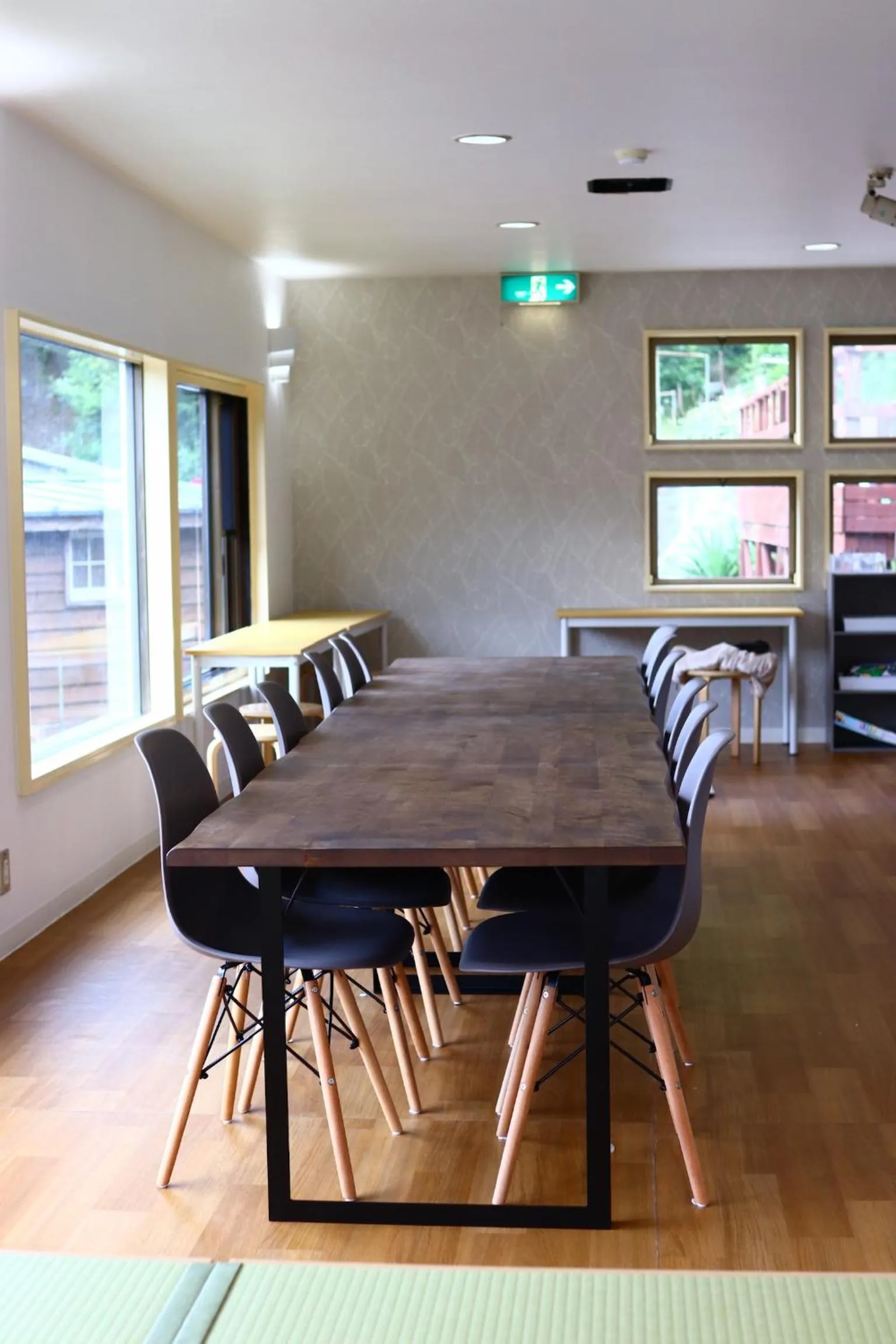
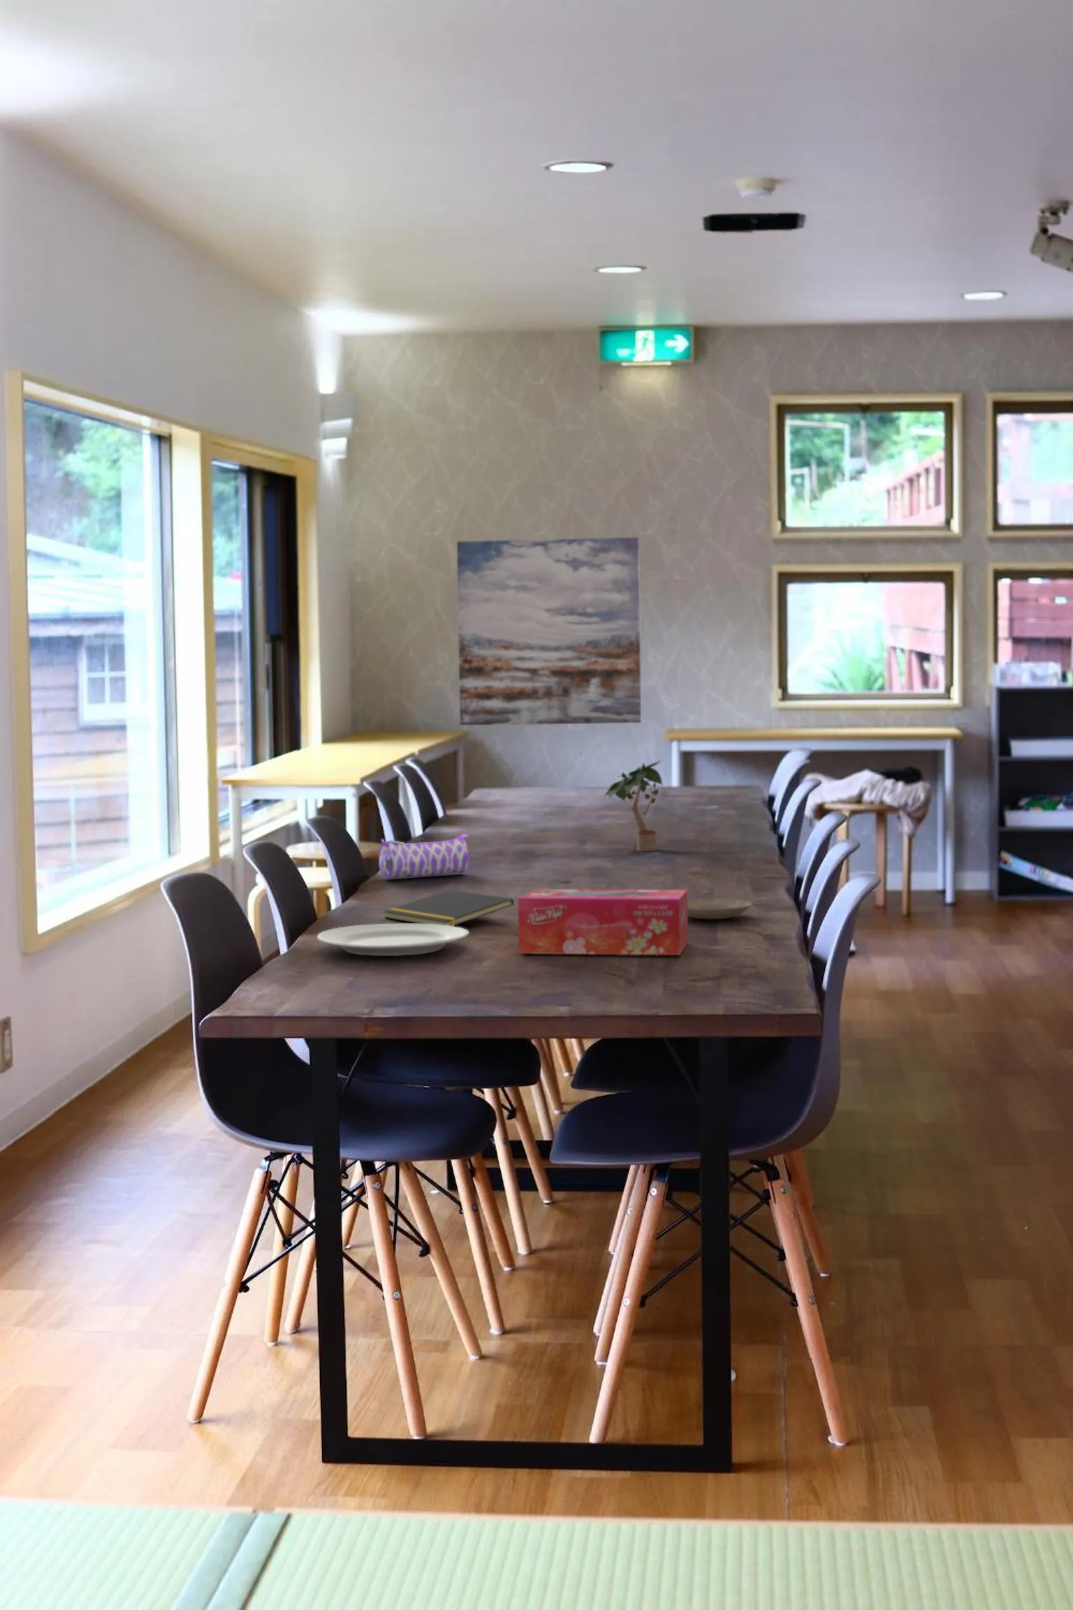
+ pencil case [378,834,471,879]
+ potted plant [602,759,663,852]
+ plate [687,898,753,920]
+ notepad [383,889,515,927]
+ tissue box [517,889,689,956]
+ wall art [456,537,642,726]
+ chinaware [316,924,469,957]
